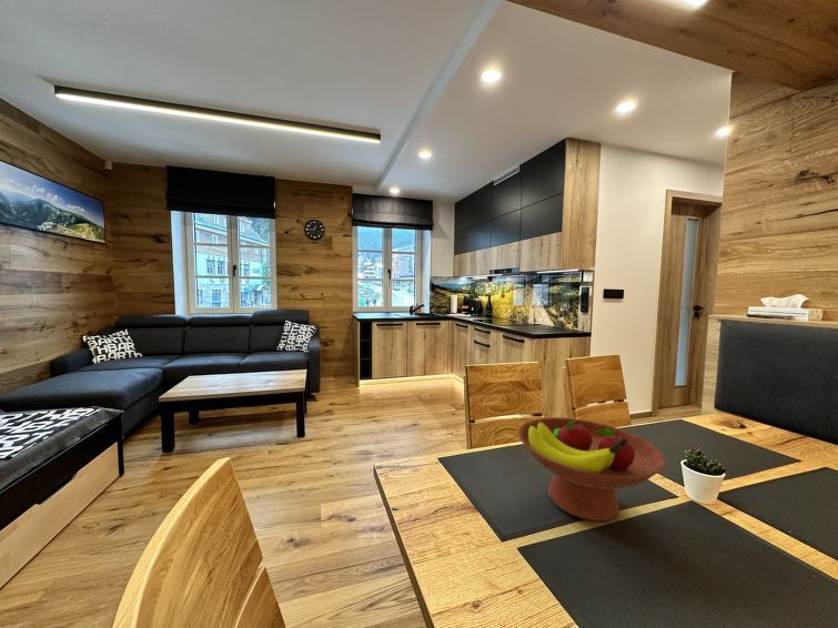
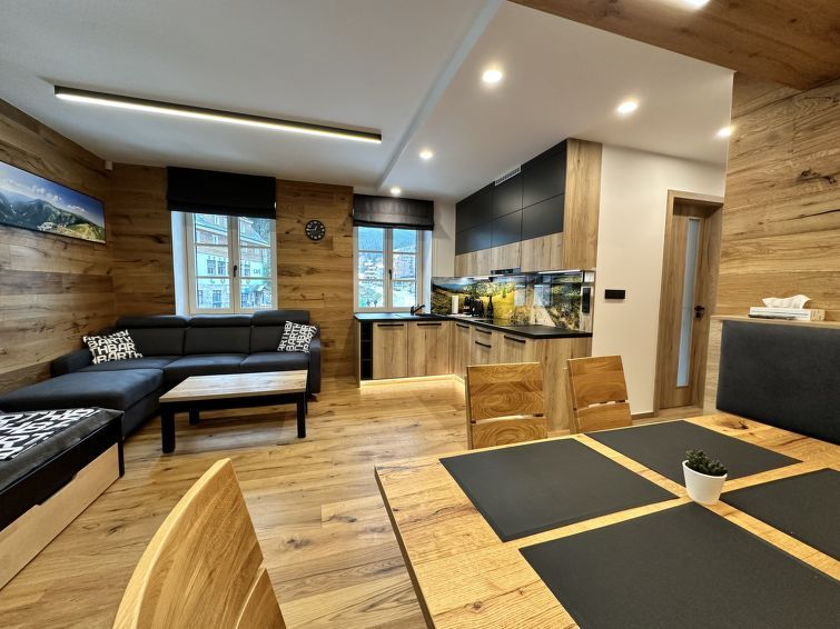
- fruit bowl [517,416,667,523]
